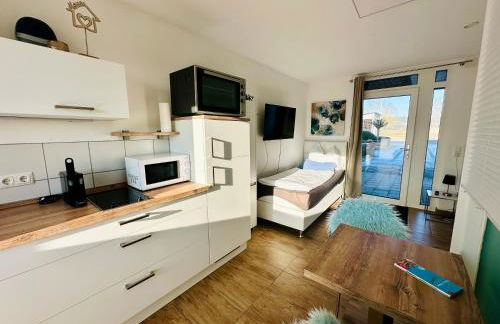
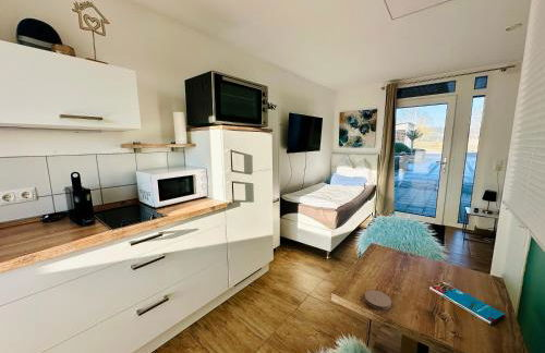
+ coaster [364,290,392,311]
